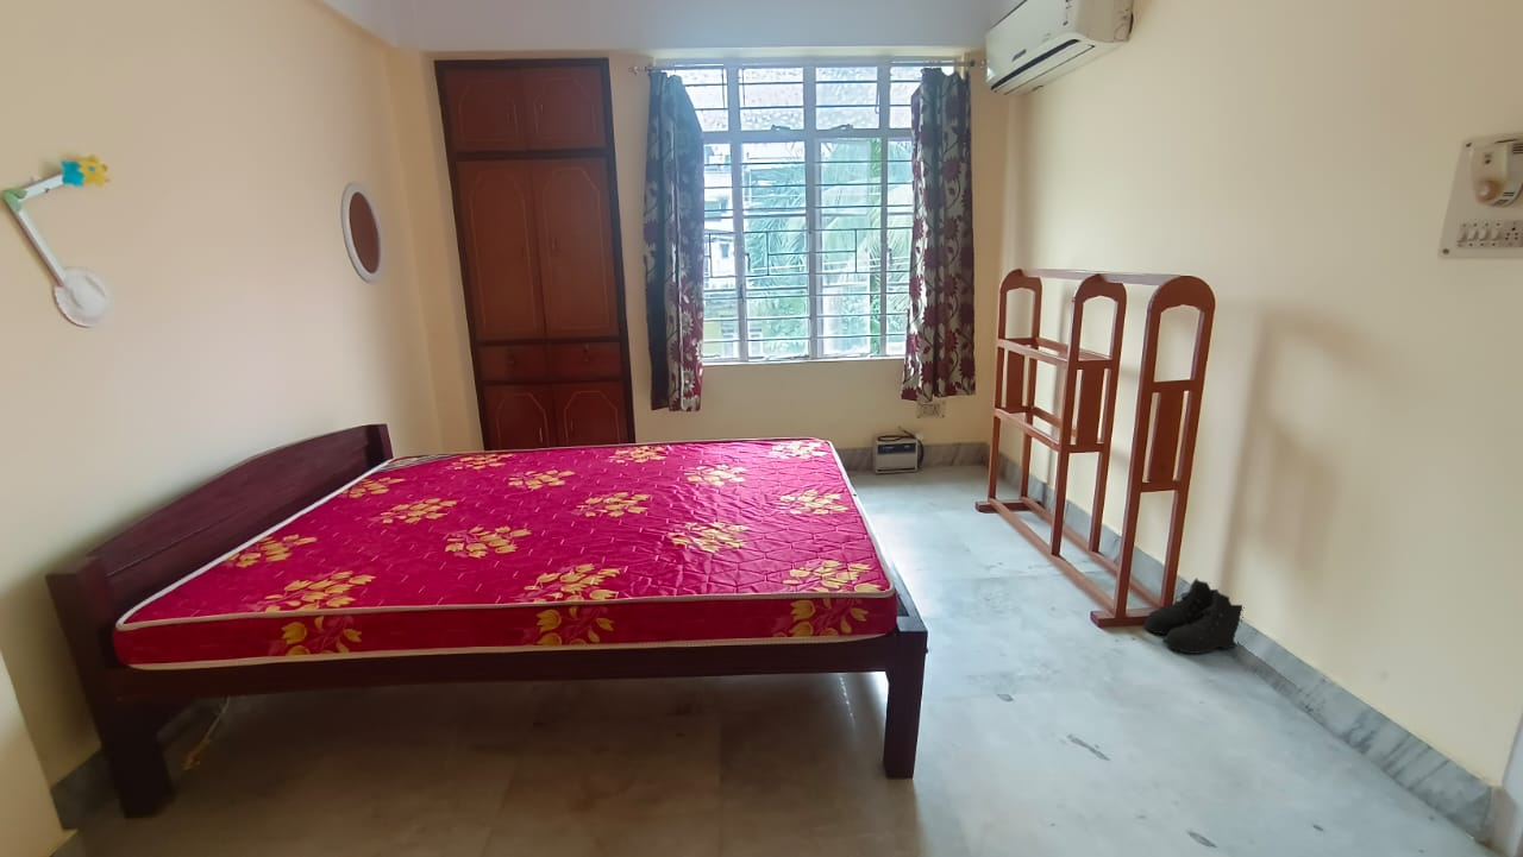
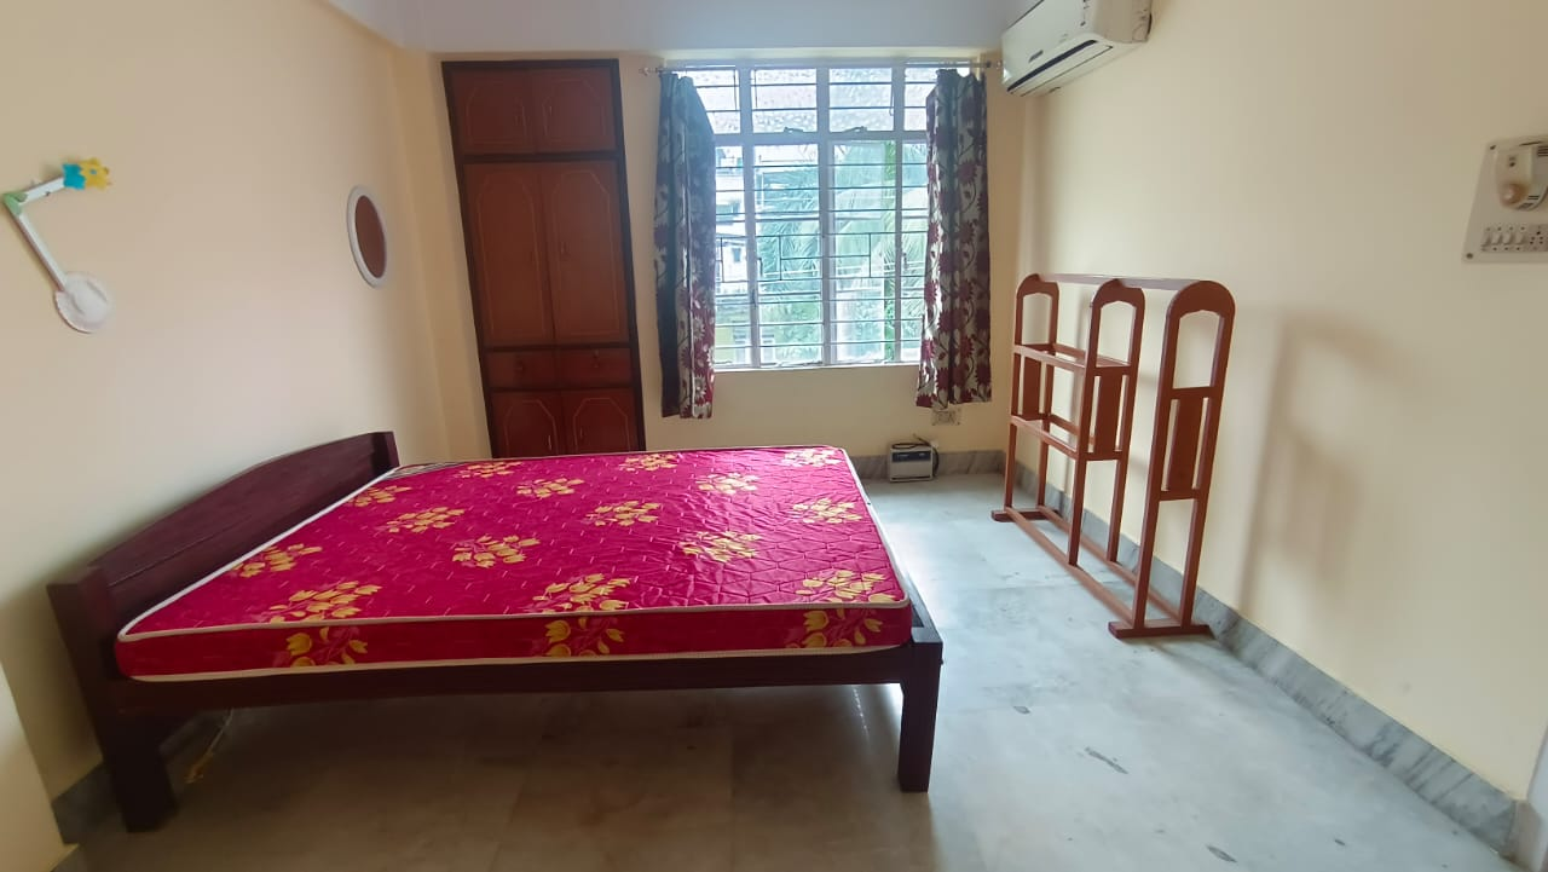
- boots [1142,576,1243,656]
